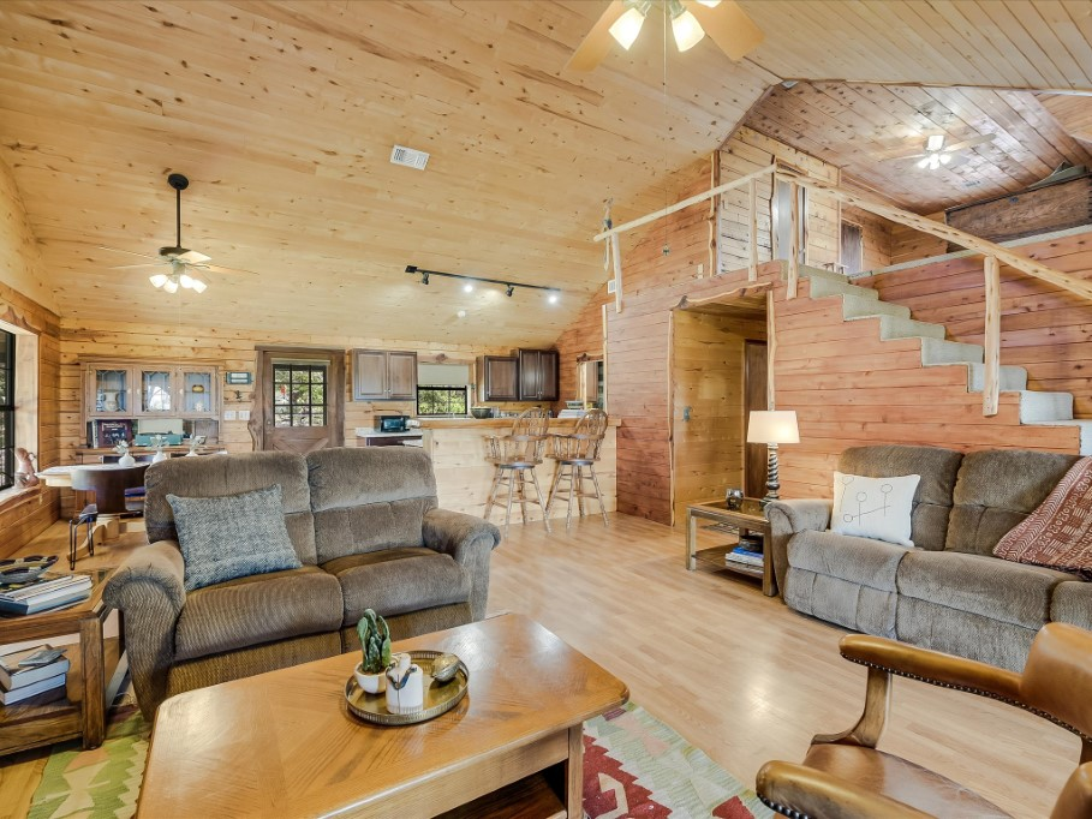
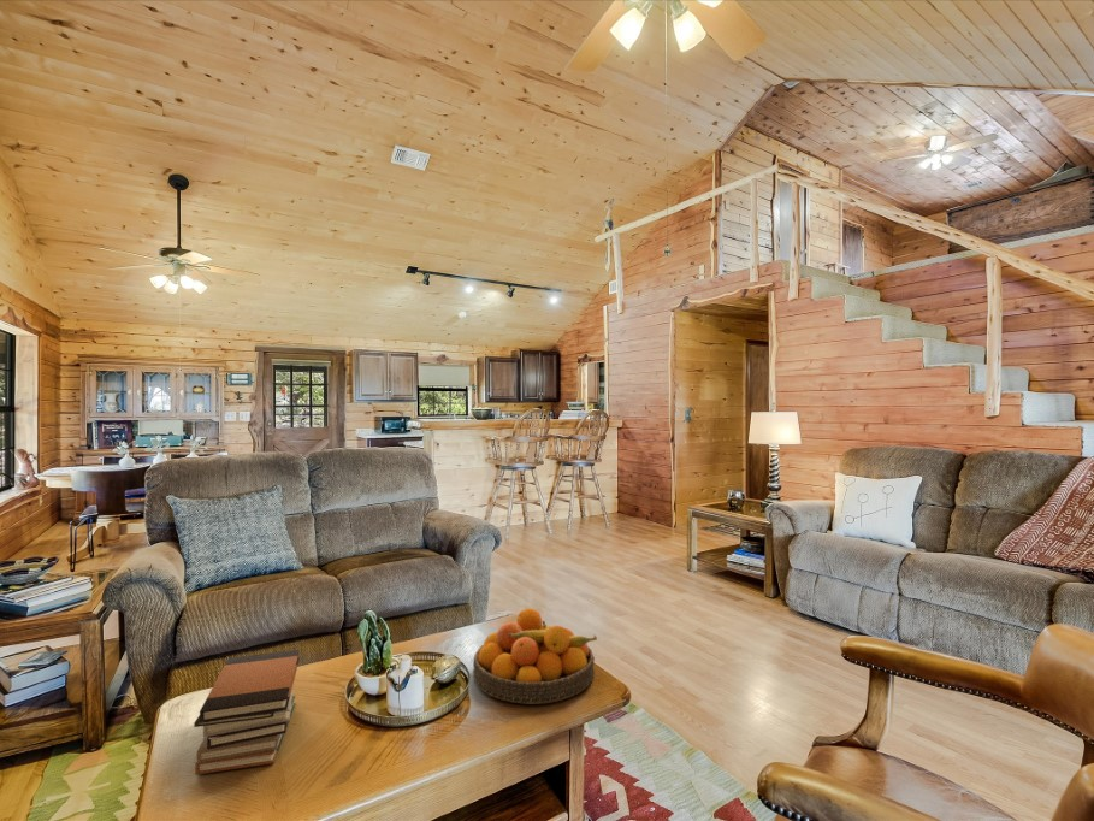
+ book stack [193,648,301,775]
+ fruit bowl [472,607,598,705]
